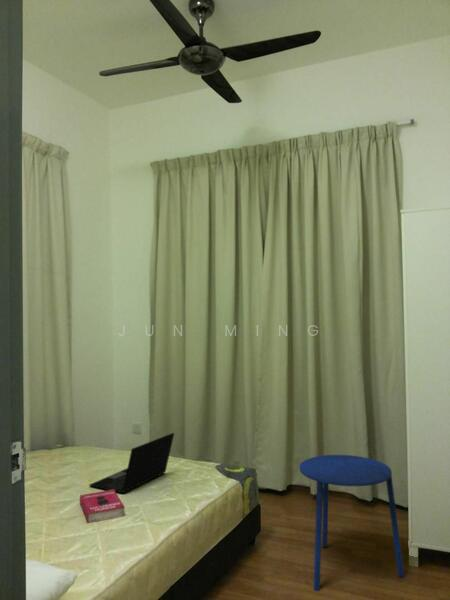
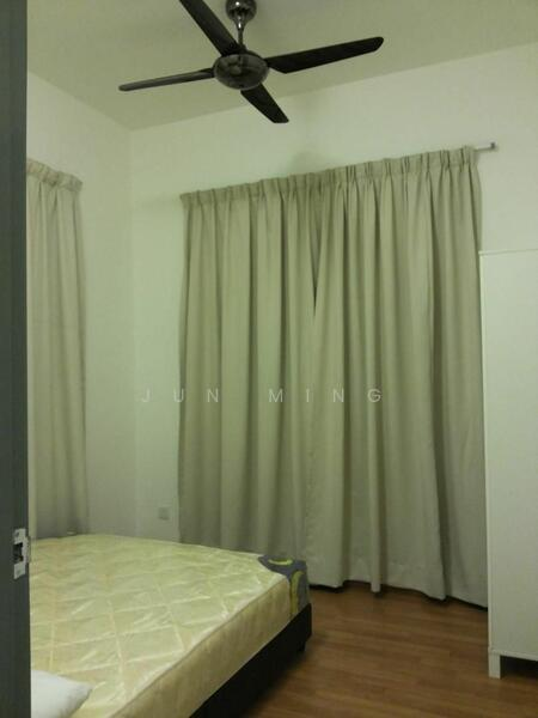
- side table [298,454,405,592]
- laptop [88,432,175,495]
- book [79,490,126,524]
